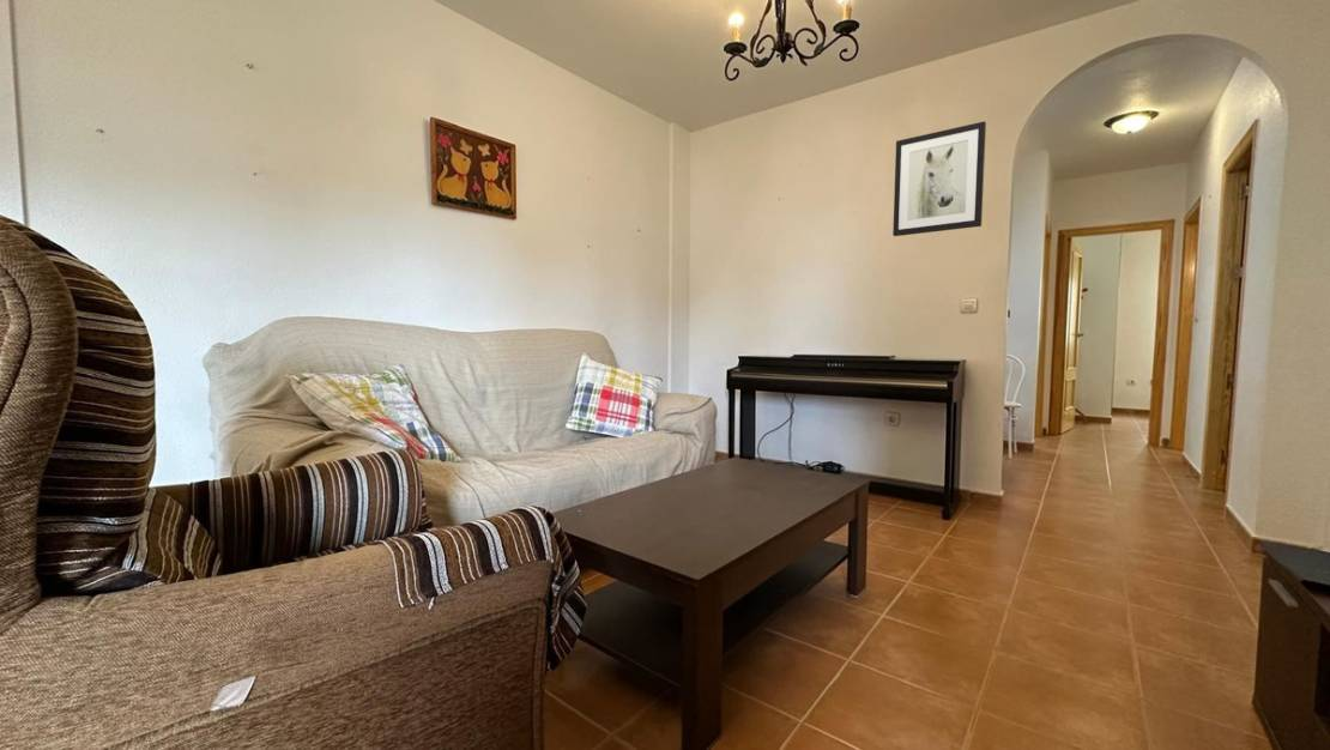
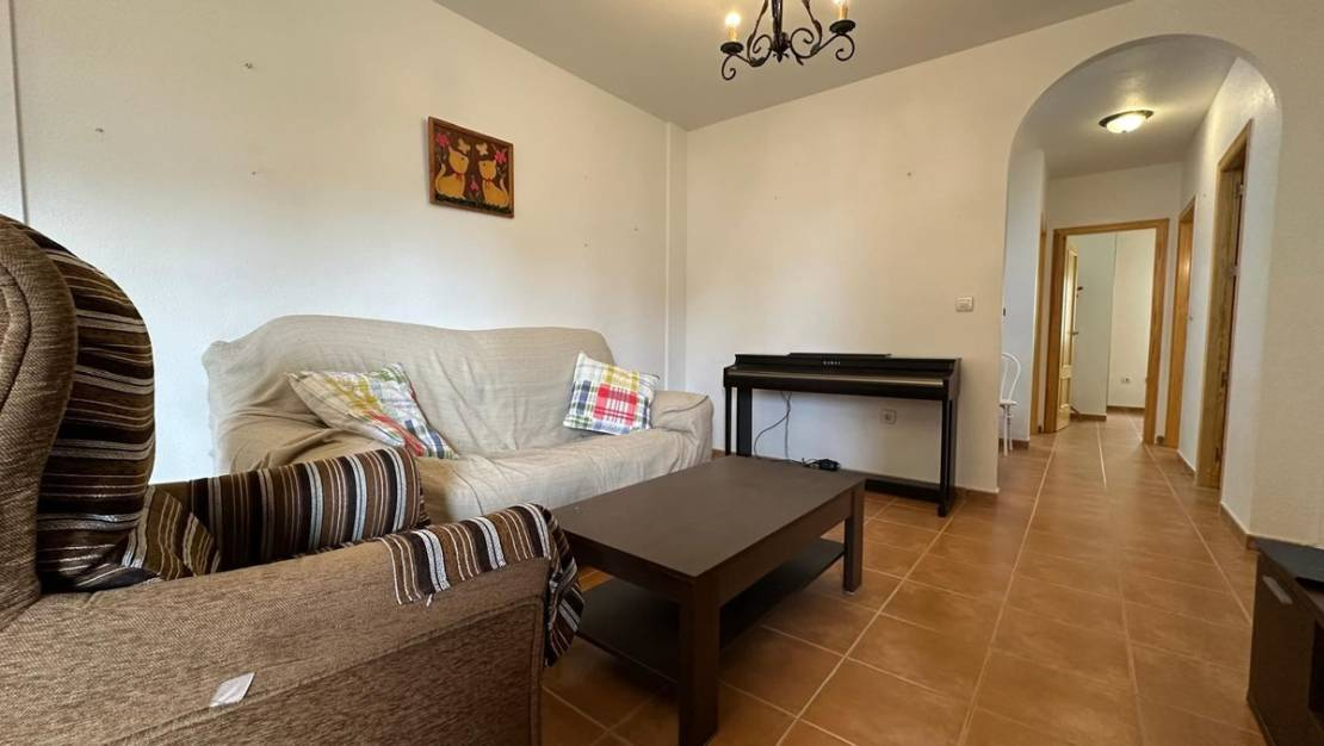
- wall art [891,120,987,237]
